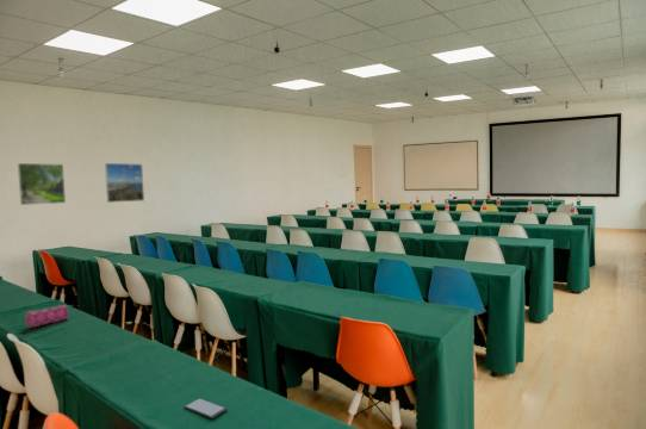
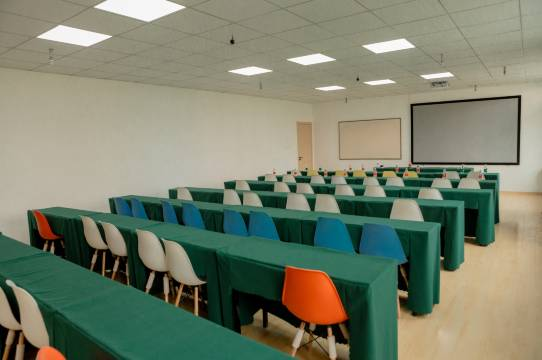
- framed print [17,162,67,206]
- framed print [104,162,145,204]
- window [184,397,229,419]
- pencil case [24,304,70,329]
